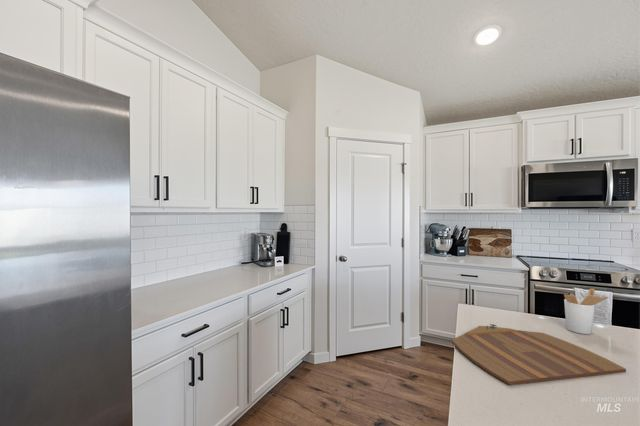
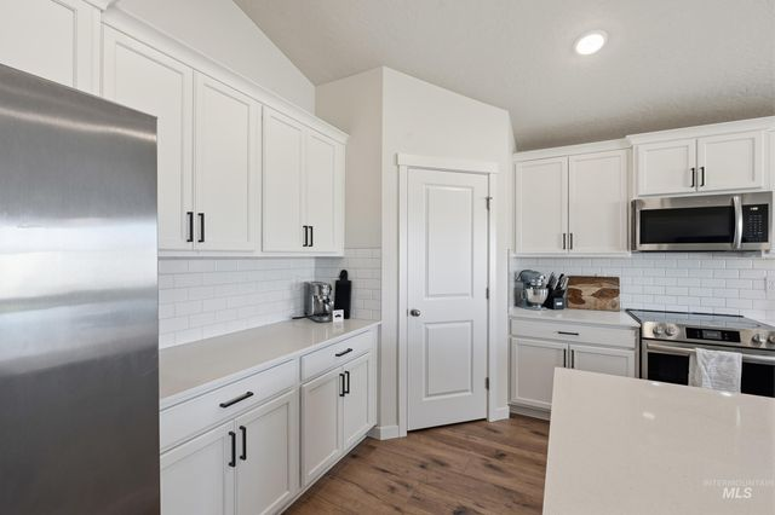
- cutting board [450,323,627,386]
- utensil holder [563,287,609,335]
